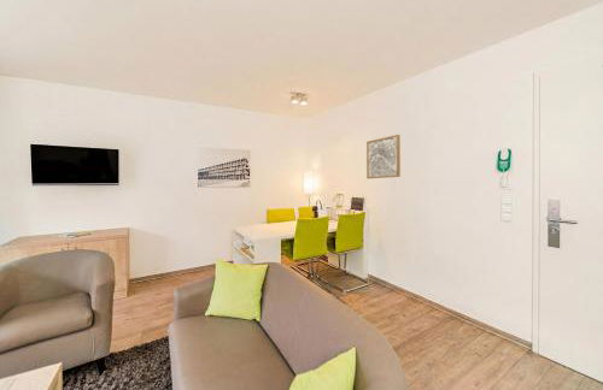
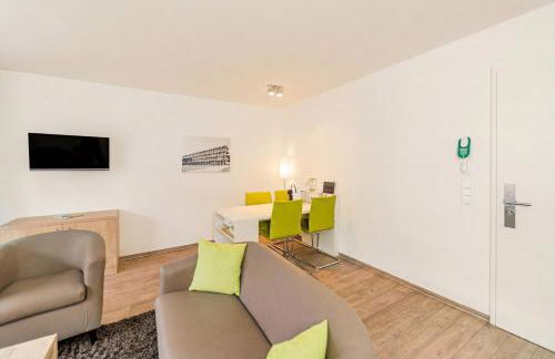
- wall art [365,134,402,179]
